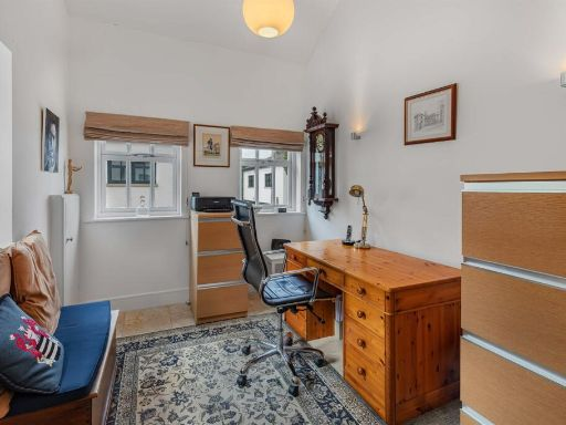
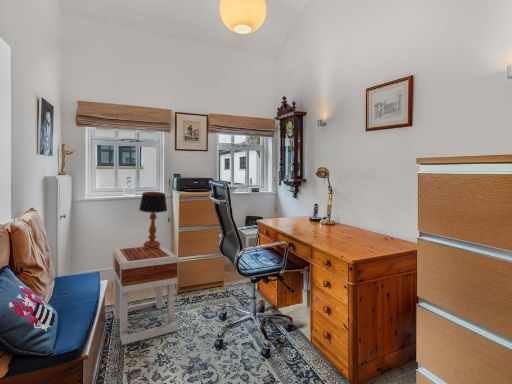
+ side table [112,244,179,346]
+ table lamp [138,191,168,249]
